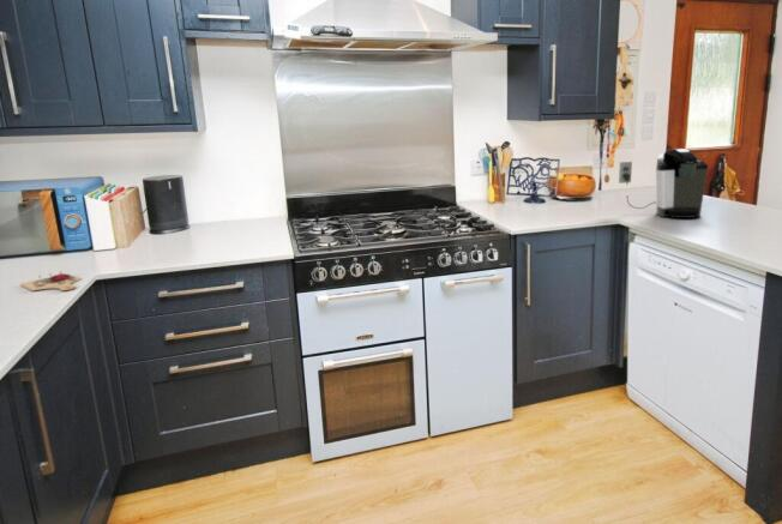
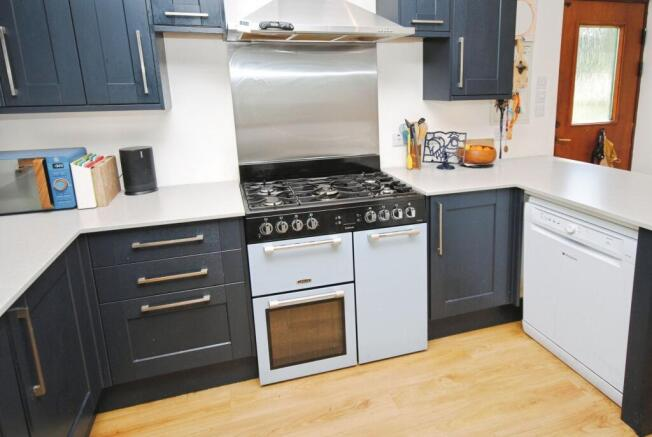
- cutting board [19,270,82,291]
- coffee maker [618,147,709,219]
